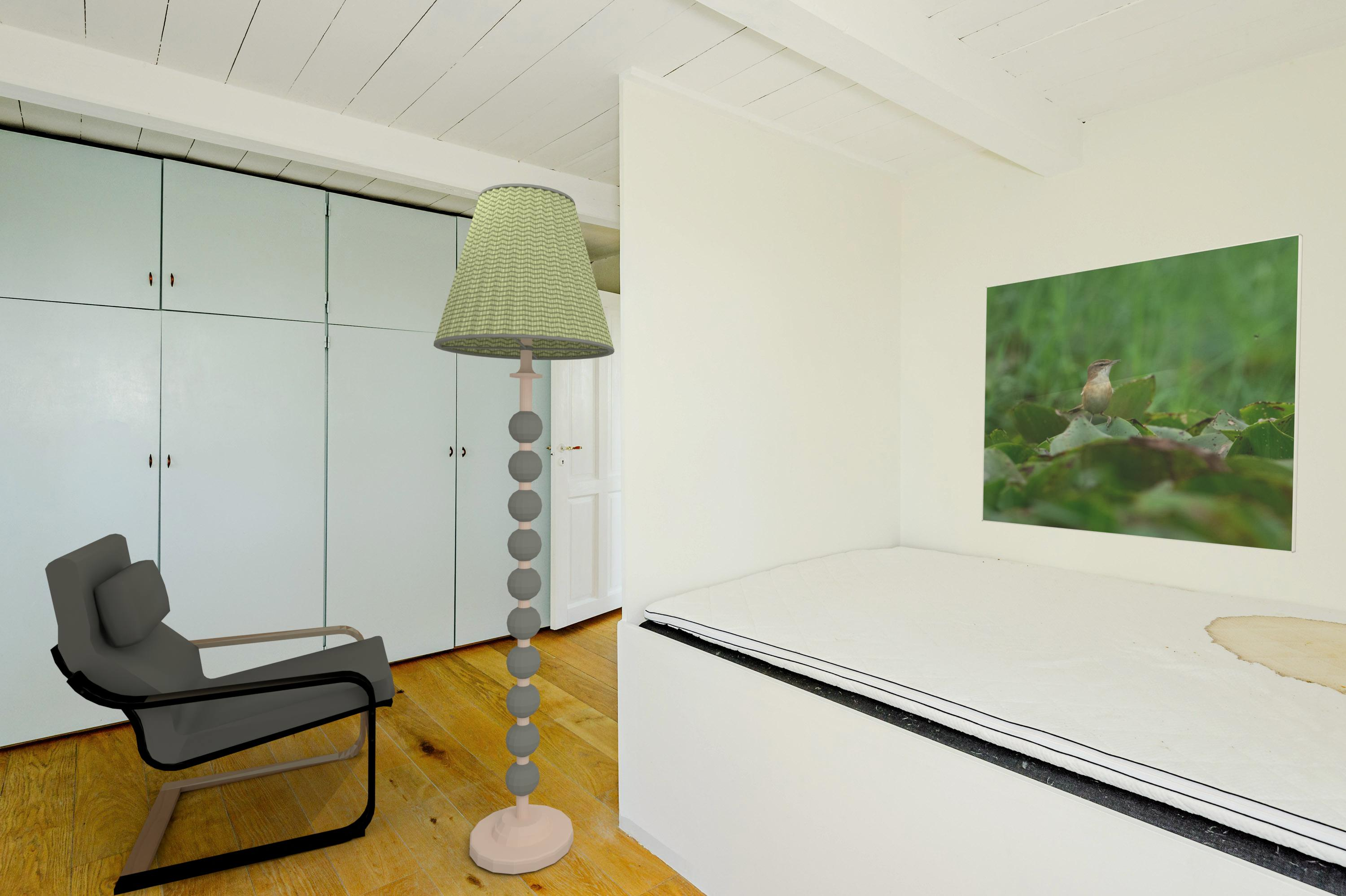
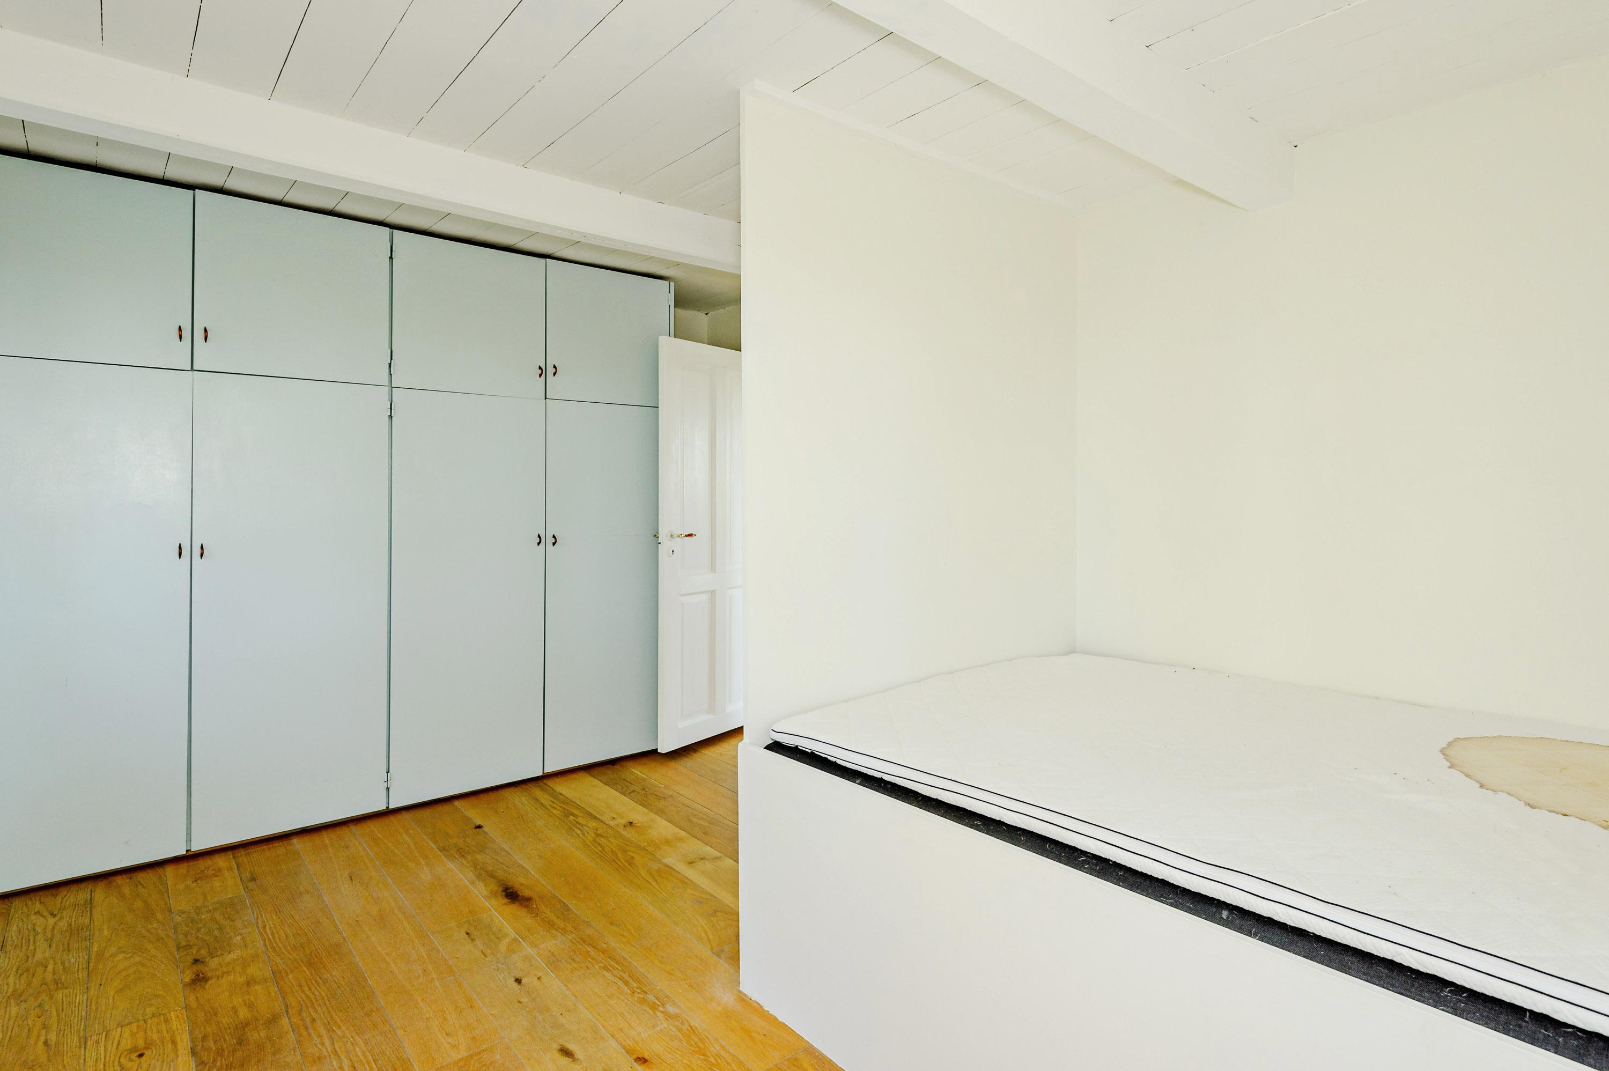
- armchair [44,533,396,896]
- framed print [981,233,1303,553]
- floor lamp [433,183,615,875]
